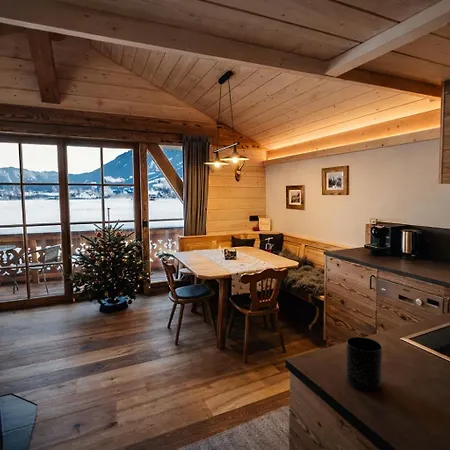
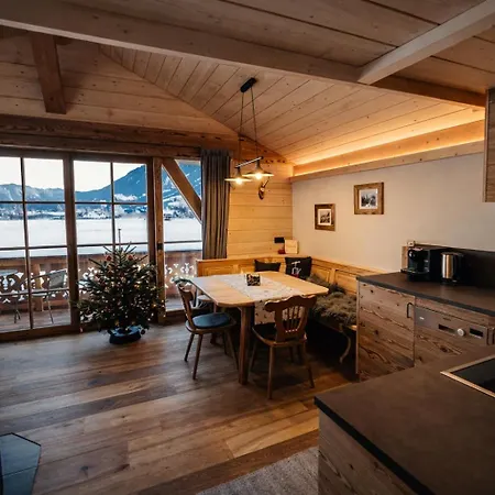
- mug [345,336,383,391]
